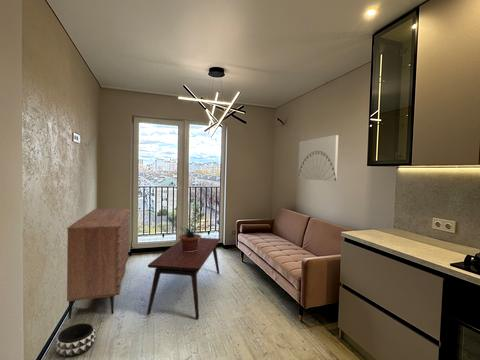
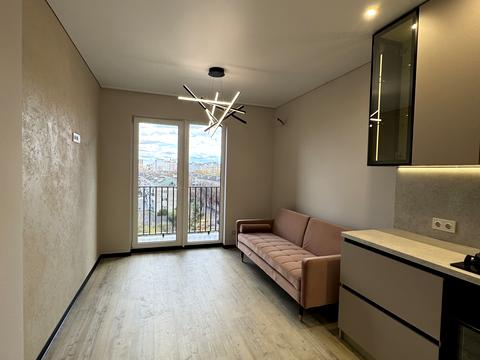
- decorative bowl [54,322,97,359]
- potted plant [177,224,206,252]
- coffee table [146,237,221,320]
- wall art [297,134,339,182]
- sideboard [66,208,131,320]
